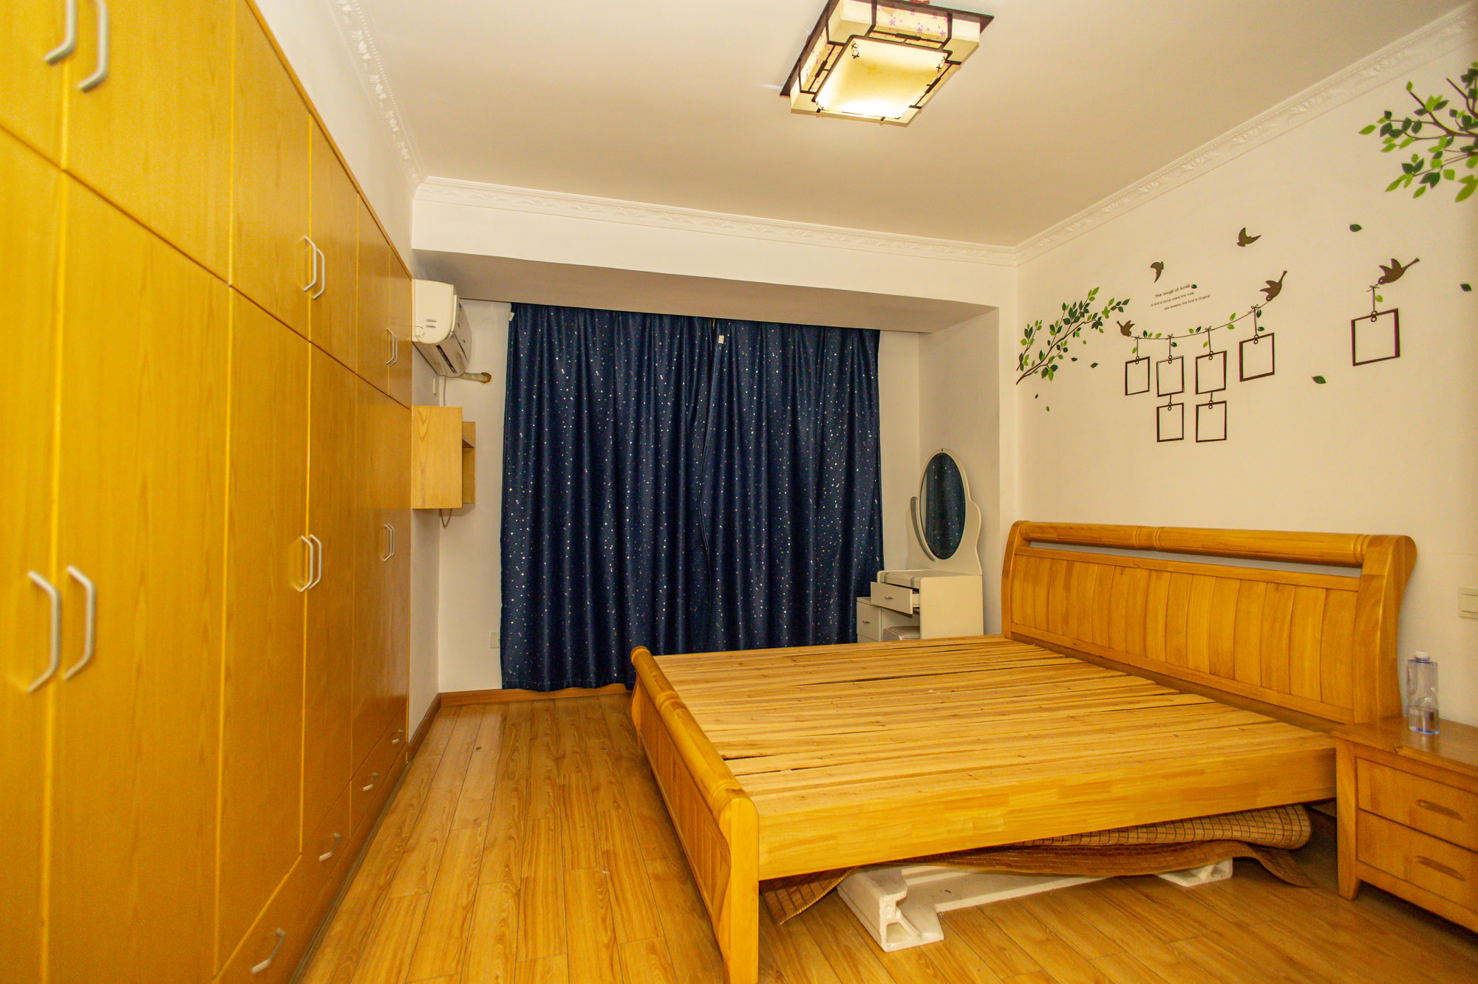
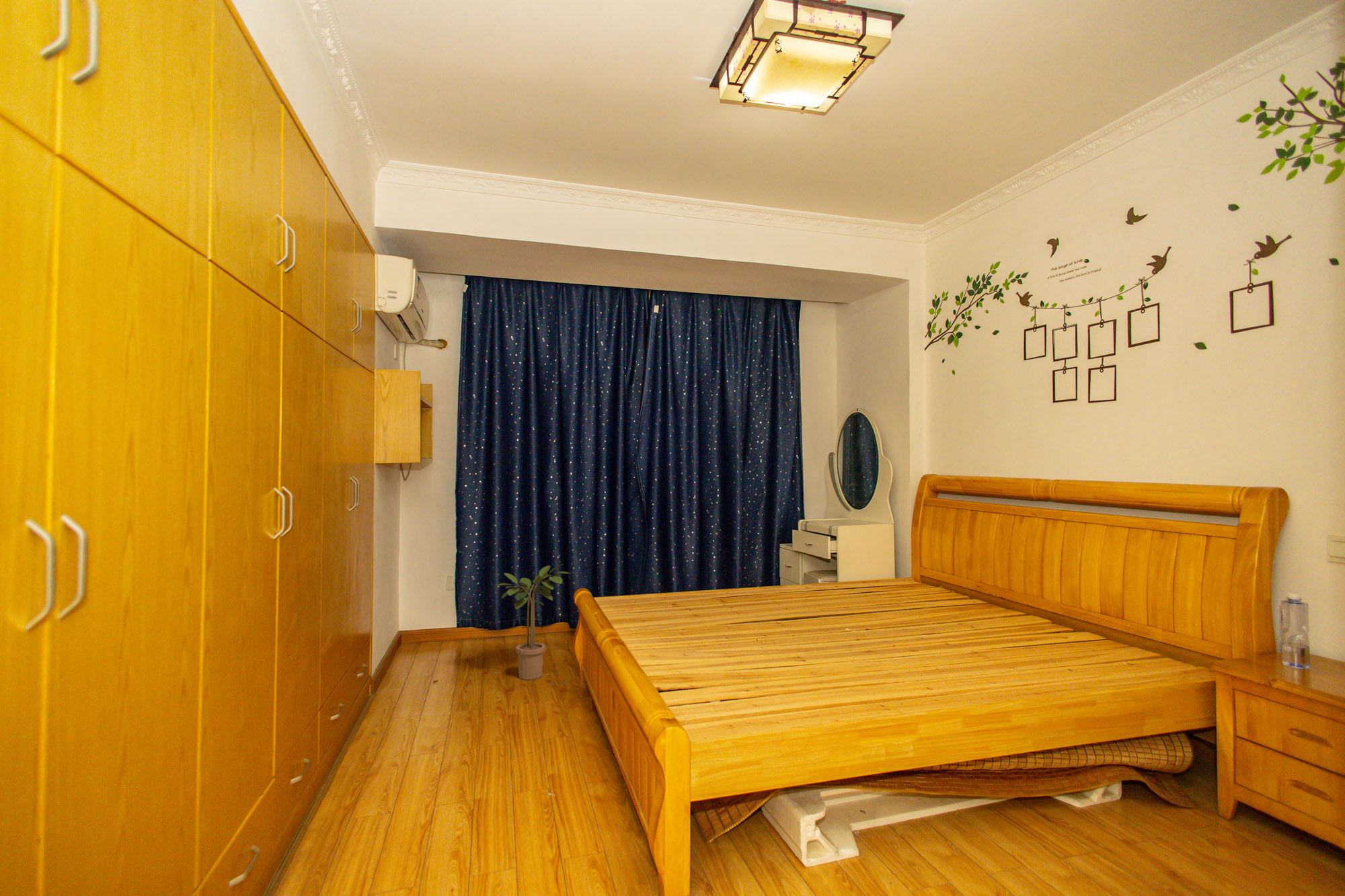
+ potted plant [494,563,572,680]
